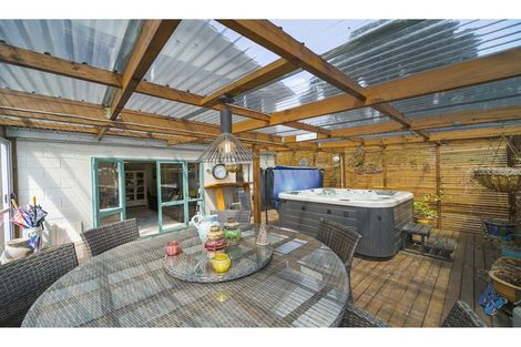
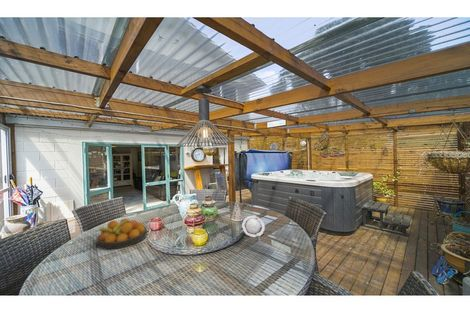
+ decorative bowl [241,215,266,238]
+ fruit bowl [94,217,148,251]
